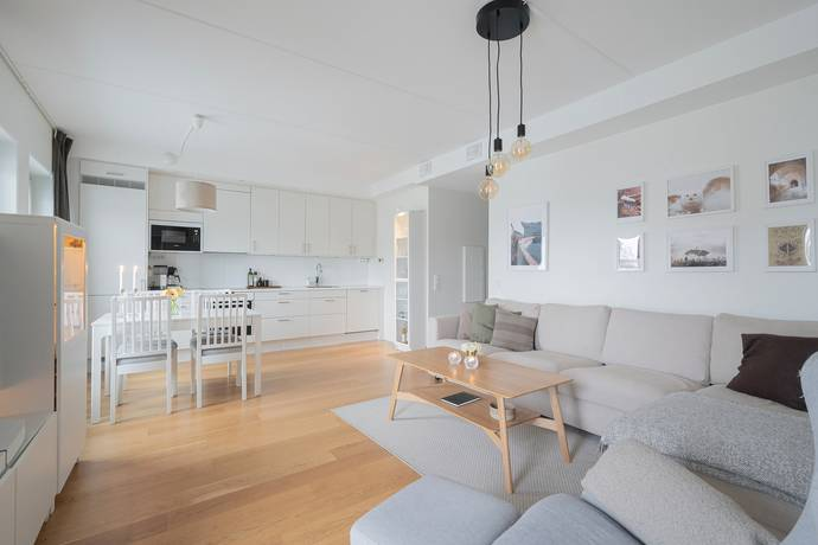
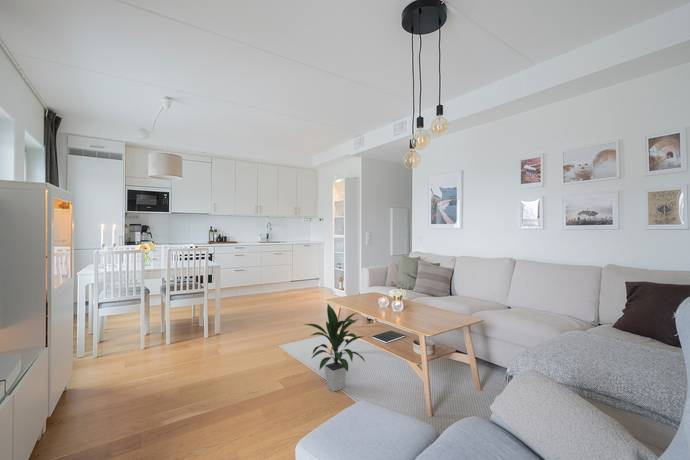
+ indoor plant [302,303,366,393]
